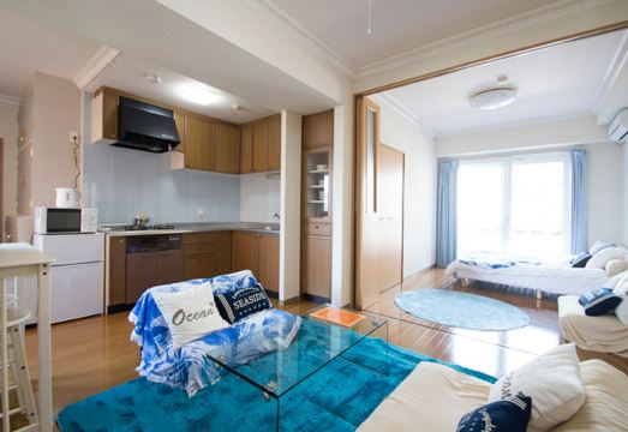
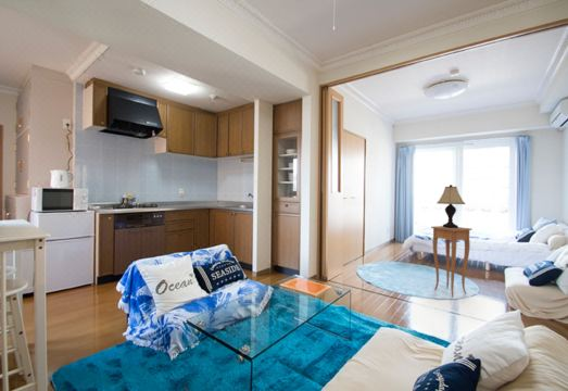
+ lamp [436,184,466,228]
+ side table [430,225,474,298]
